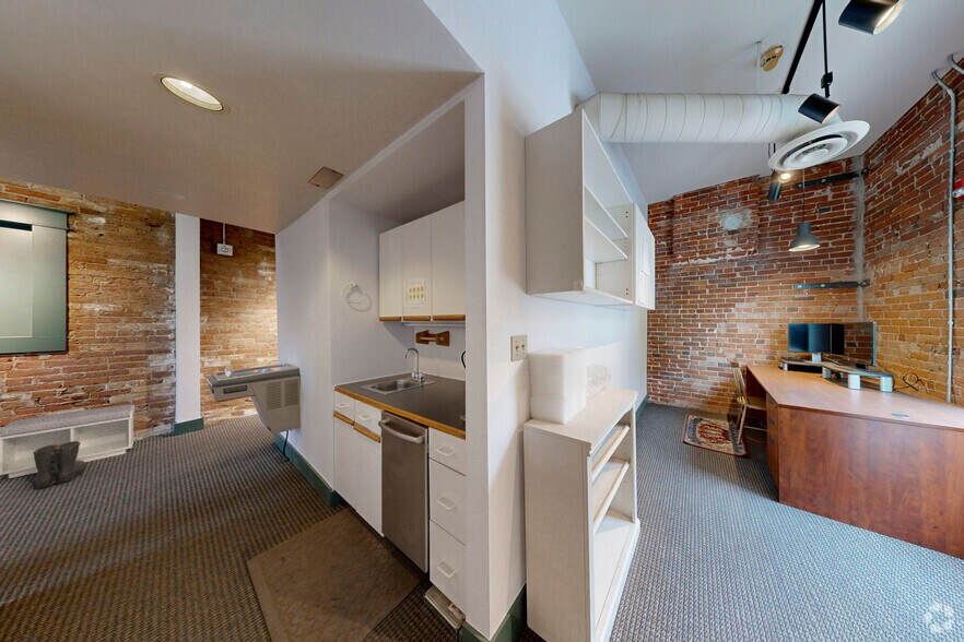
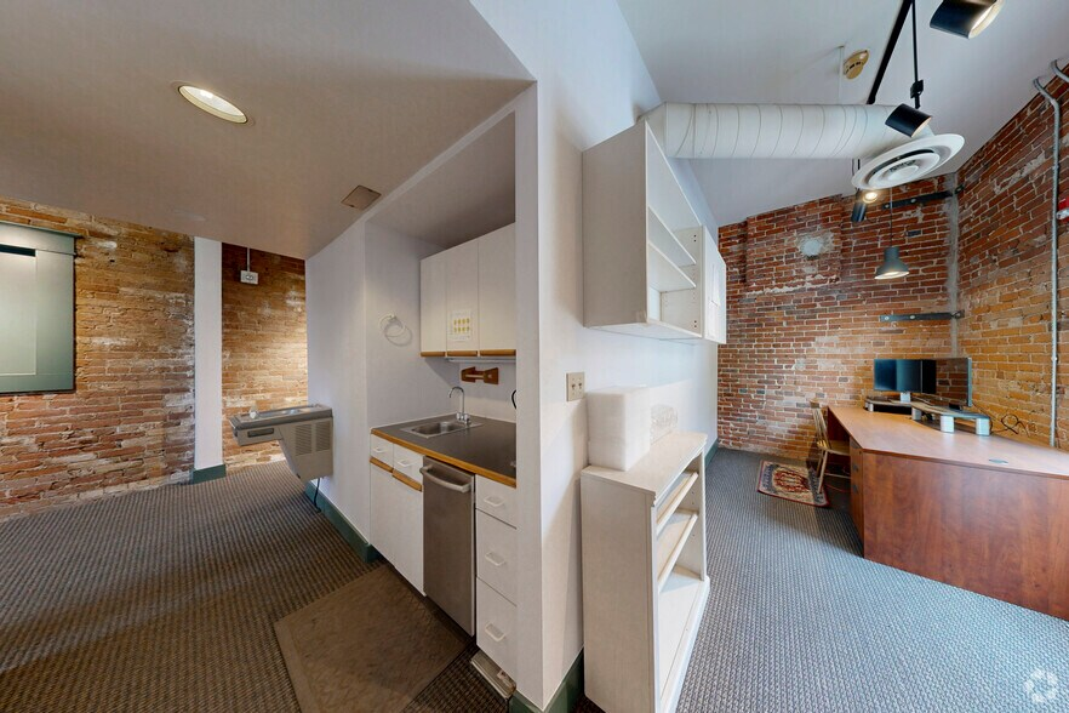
- bench [0,403,136,479]
- boots [32,441,86,490]
